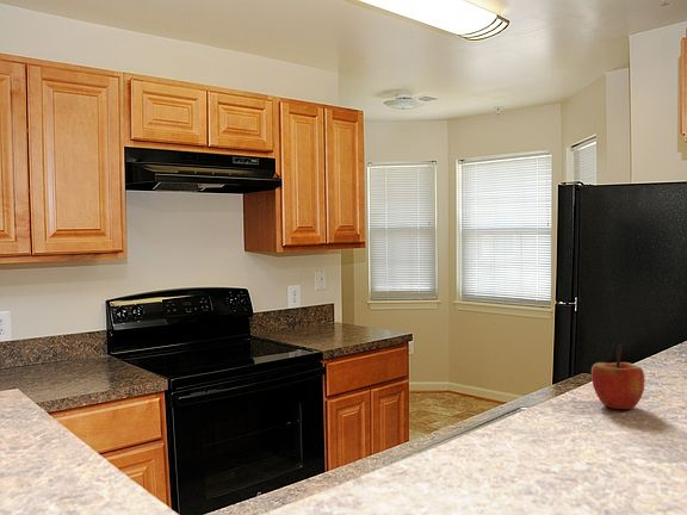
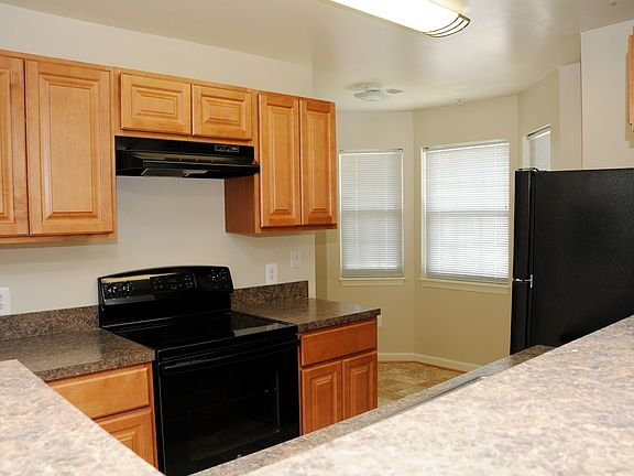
- apple [590,345,646,410]
